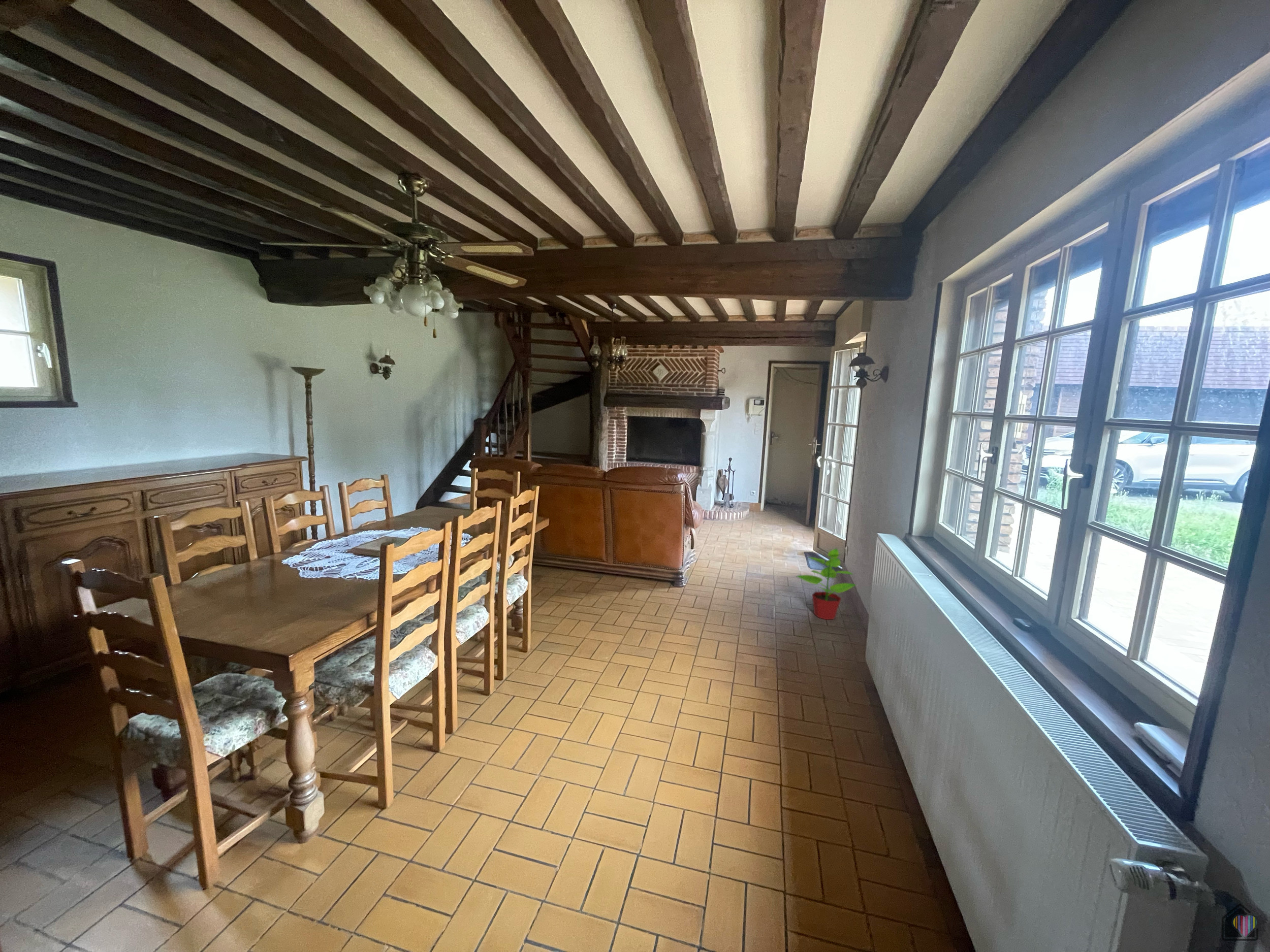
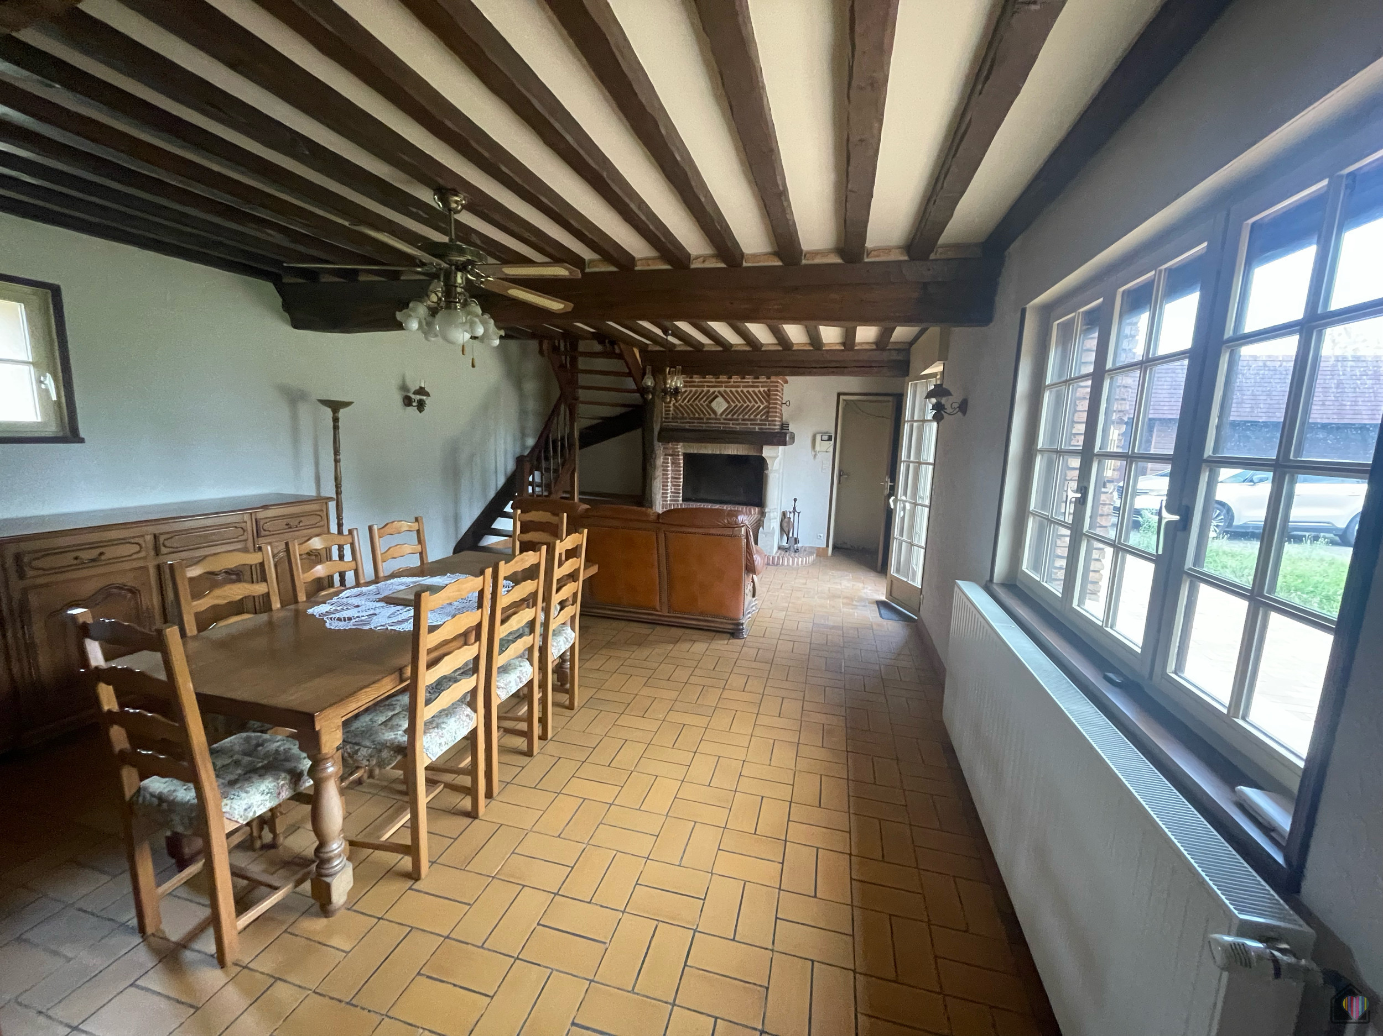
- potted plant [796,548,856,620]
